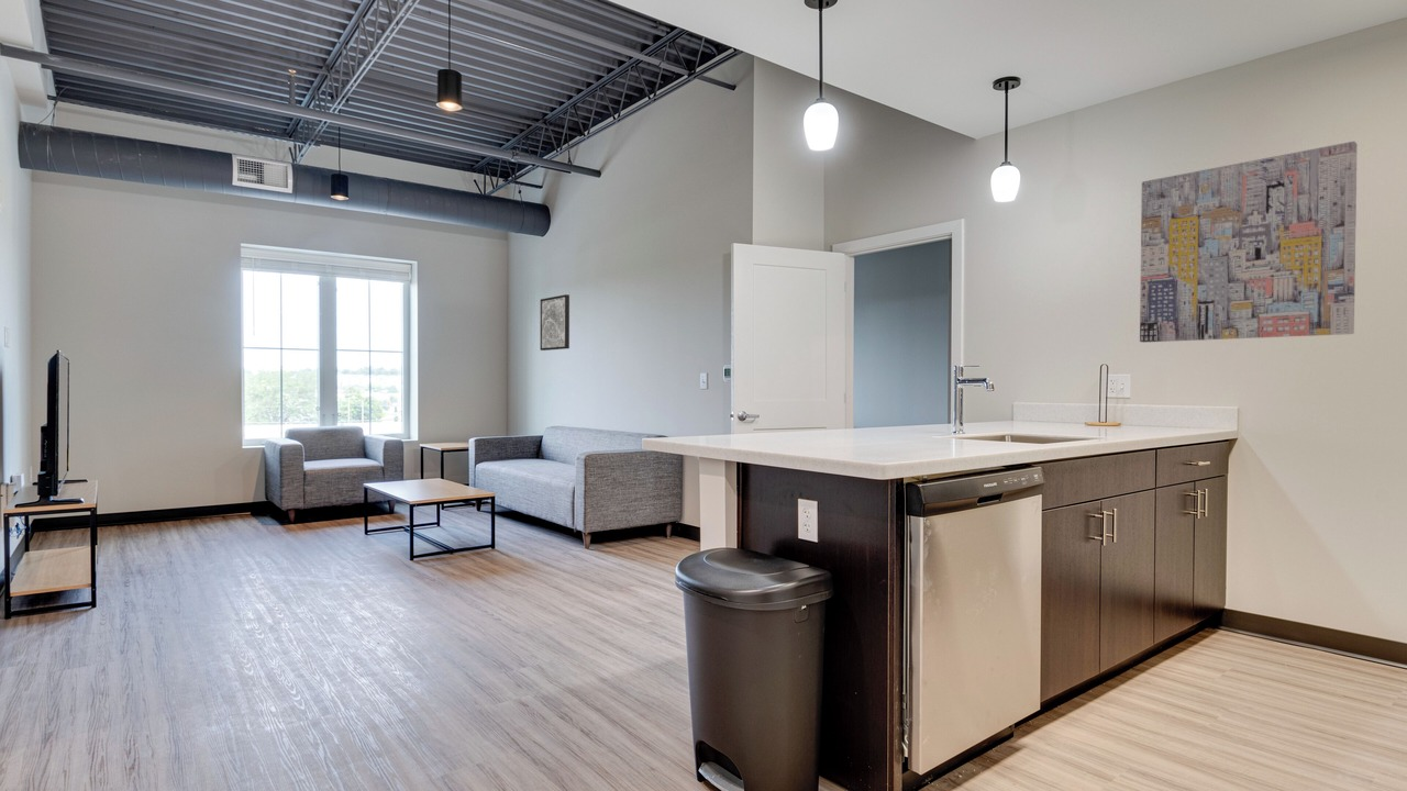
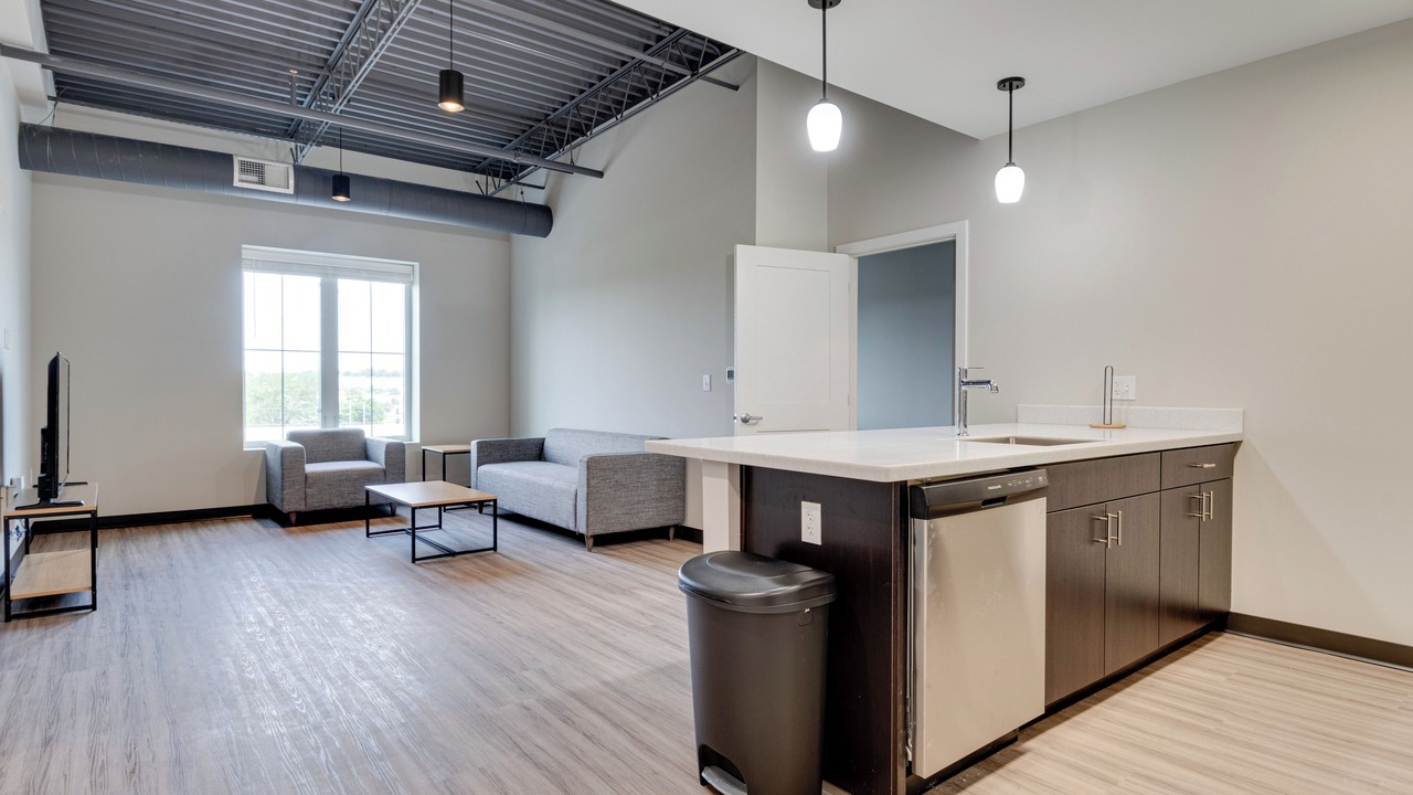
- wall art [1139,141,1359,344]
- wall art [540,293,570,352]
